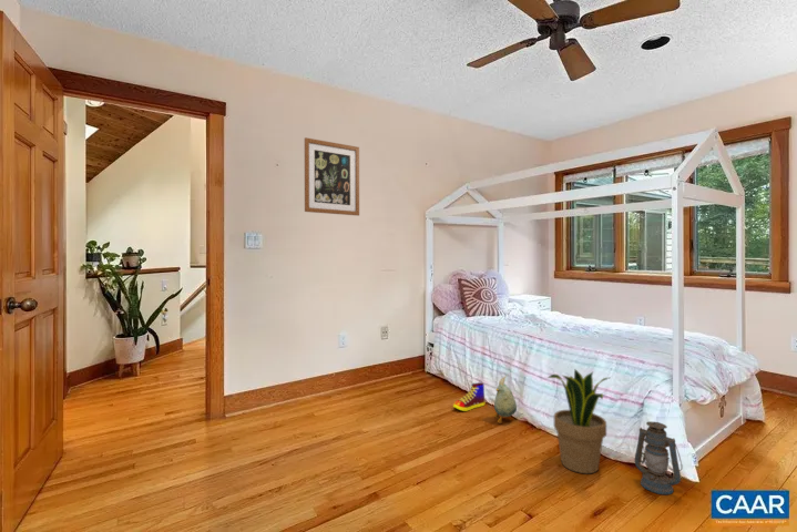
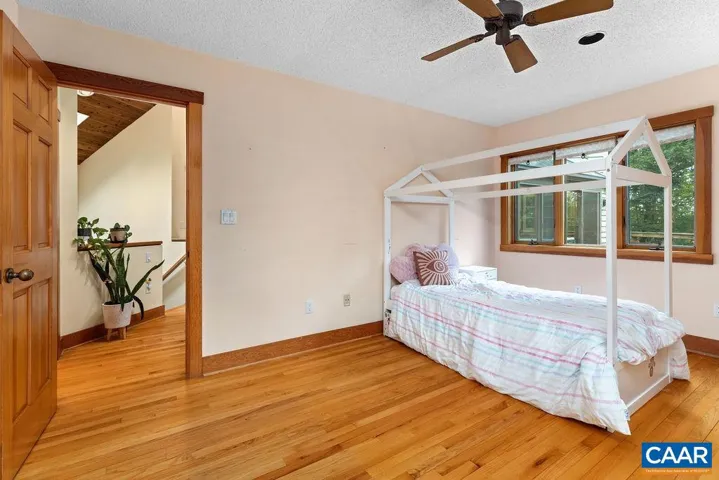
- plush toy [493,374,518,424]
- wall art [304,136,360,217]
- shoe [452,381,486,412]
- potted plant [546,368,610,474]
- lantern [633,420,683,495]
